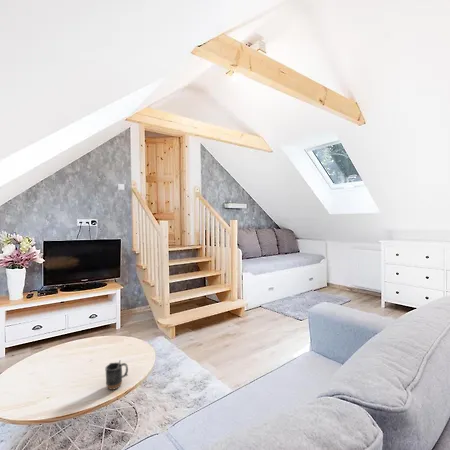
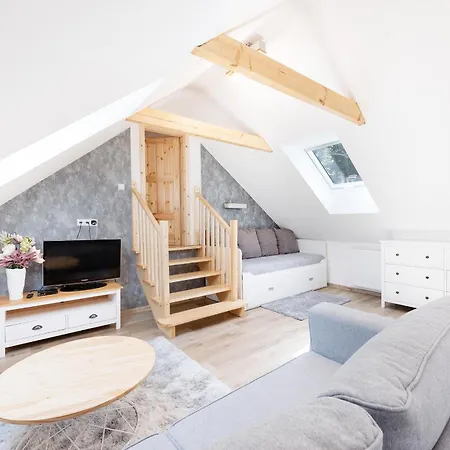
- mug [104,360,129,391]
